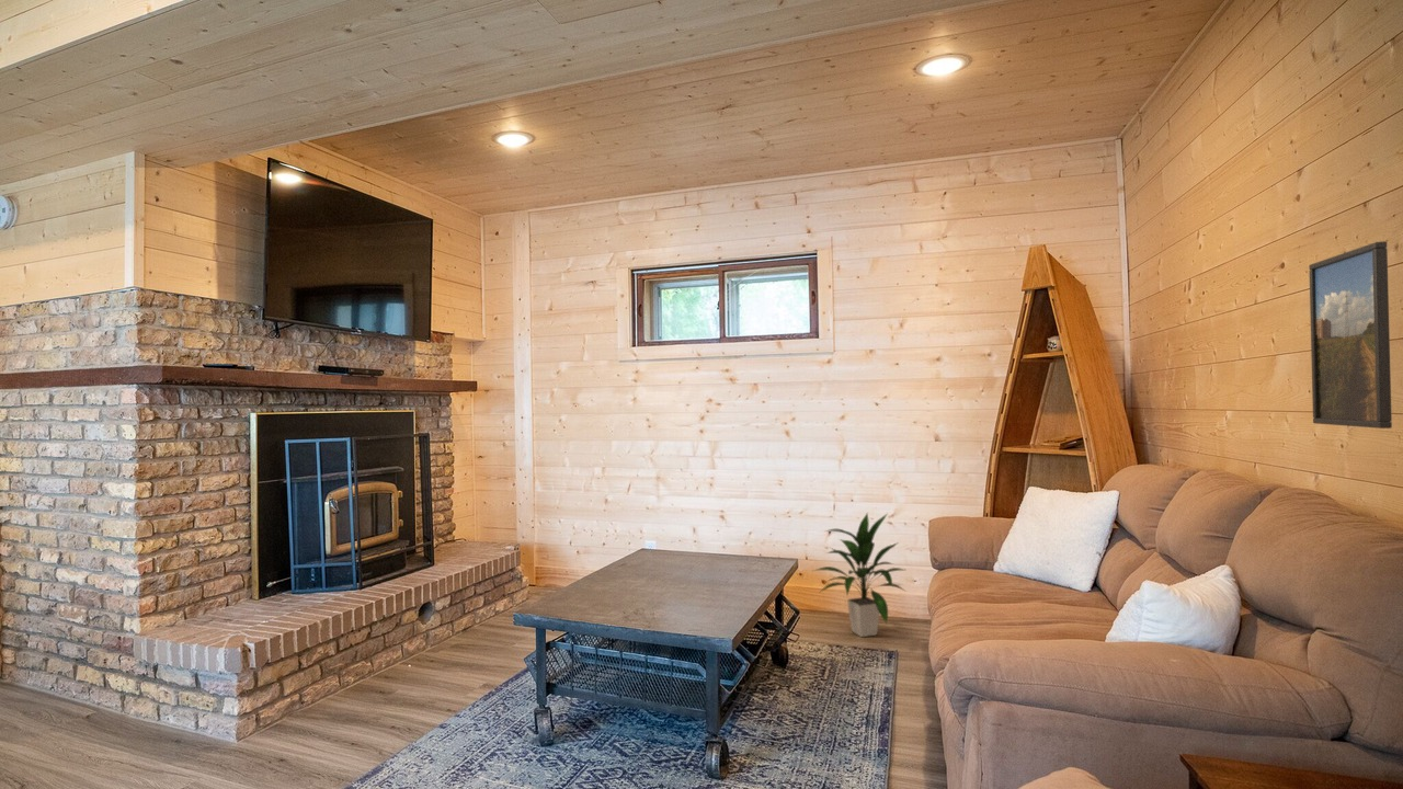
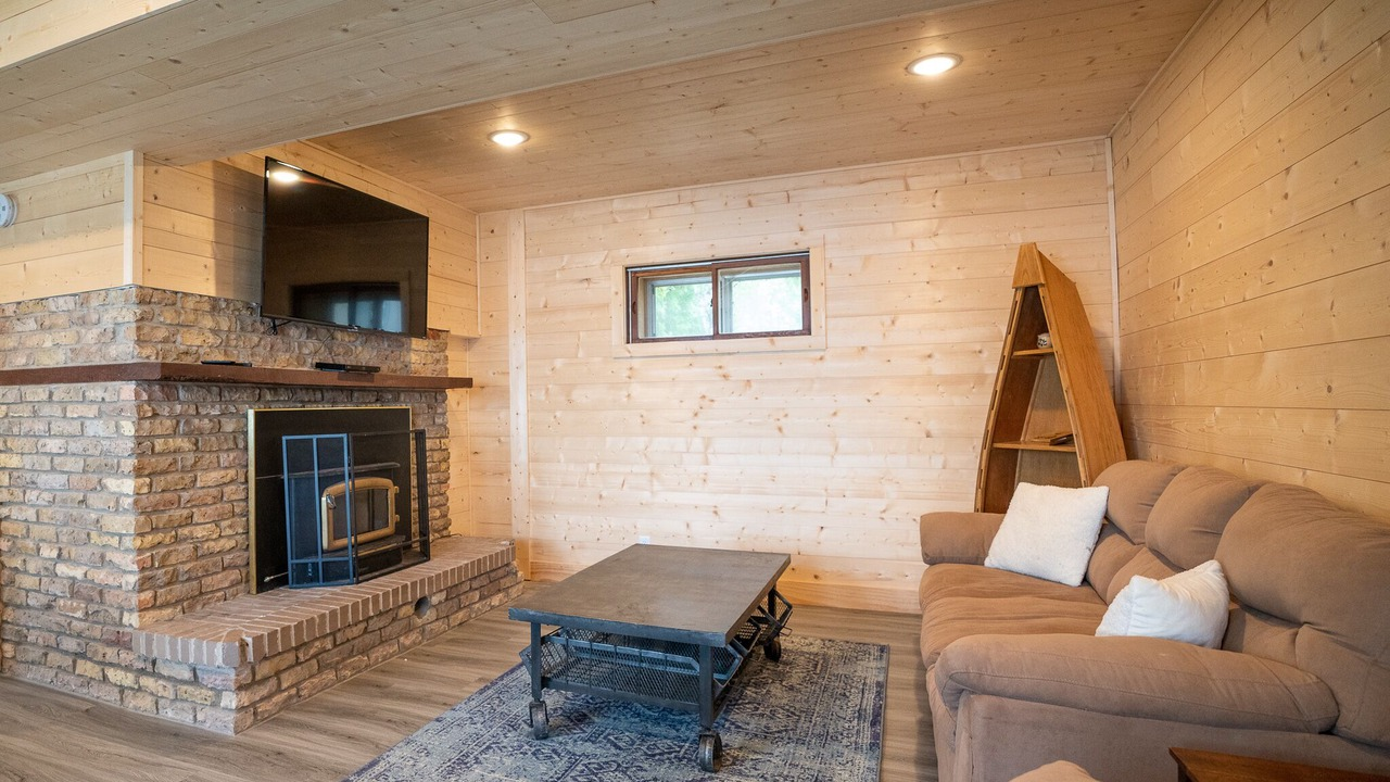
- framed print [1308,240,1393,430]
- indoor plant [812,511,908,638]
